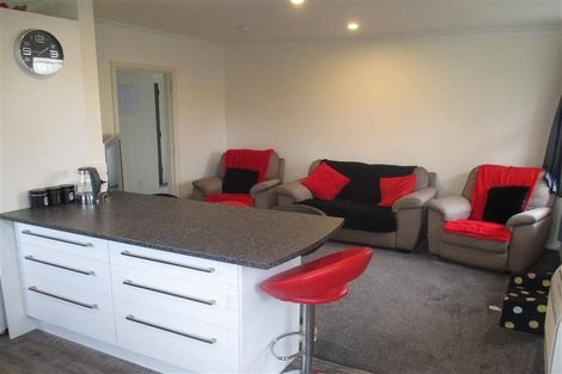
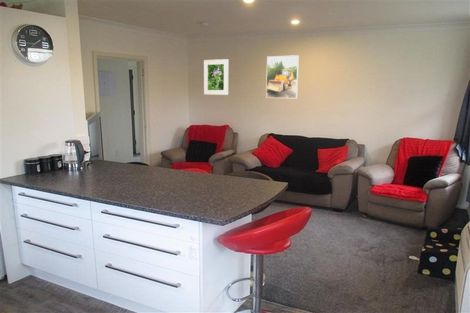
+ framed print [203,58,229,96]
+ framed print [265,54,300,99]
